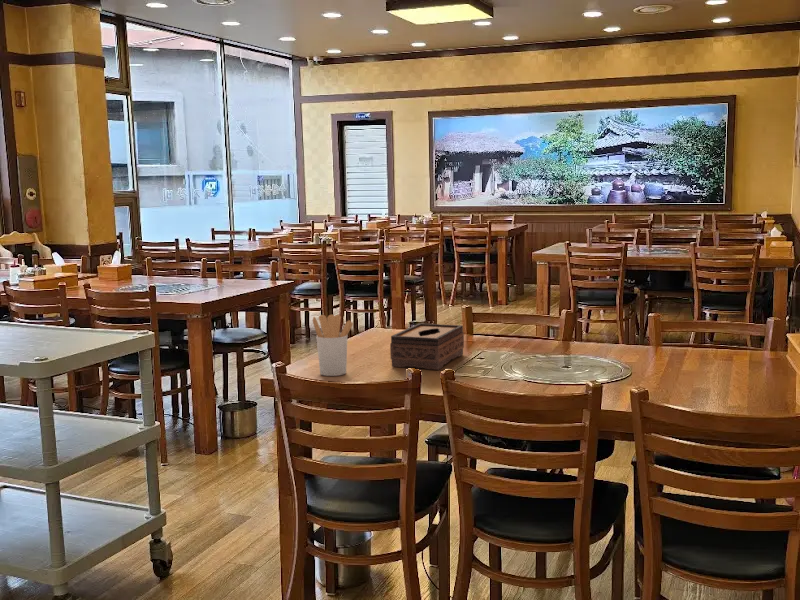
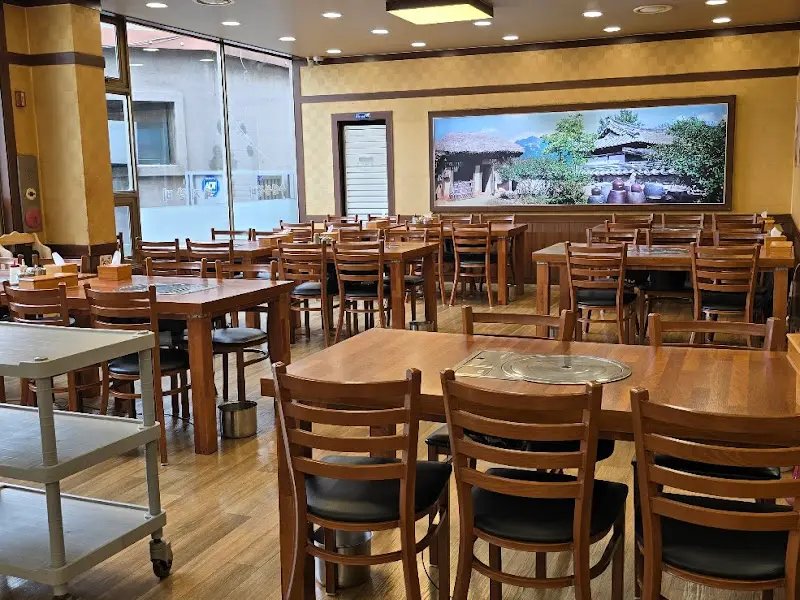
- utensil holder [312,314,354,377]
- tissue box [389,322,465,371]
